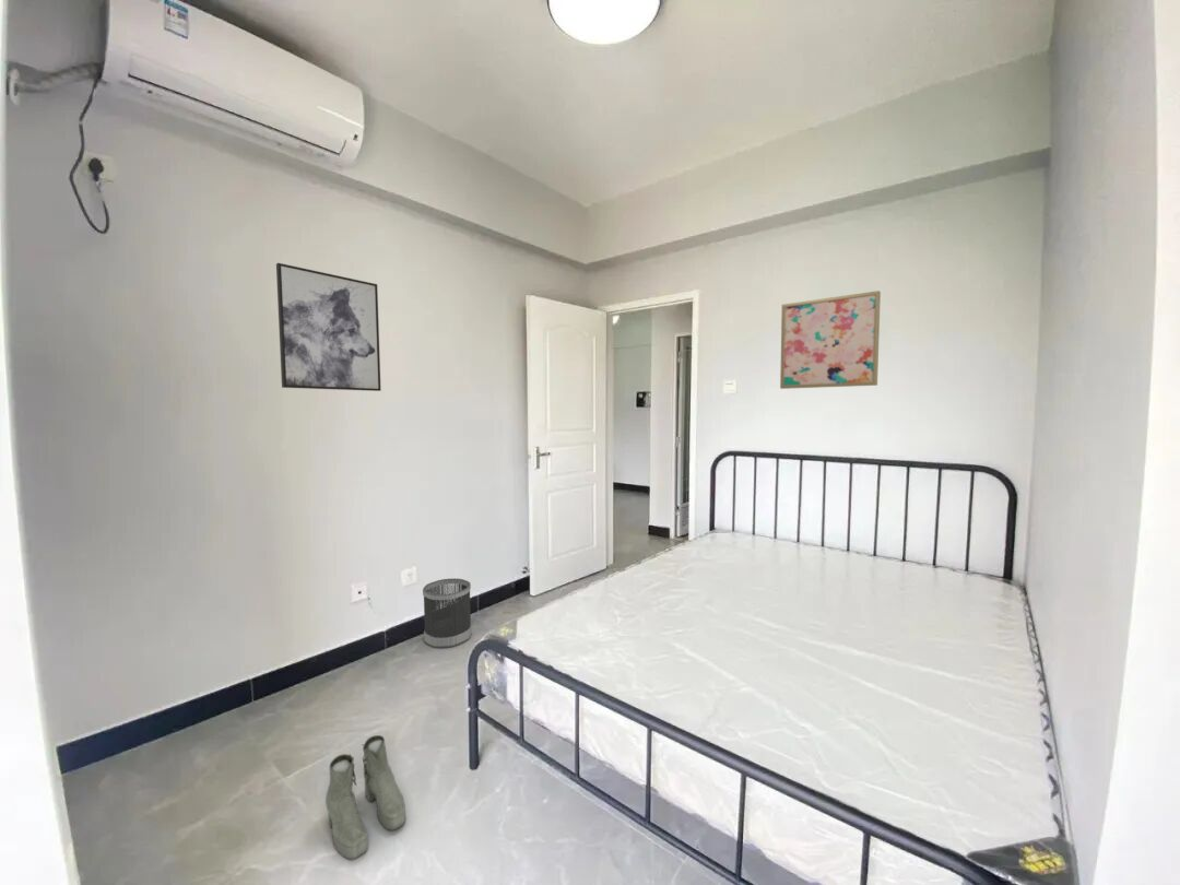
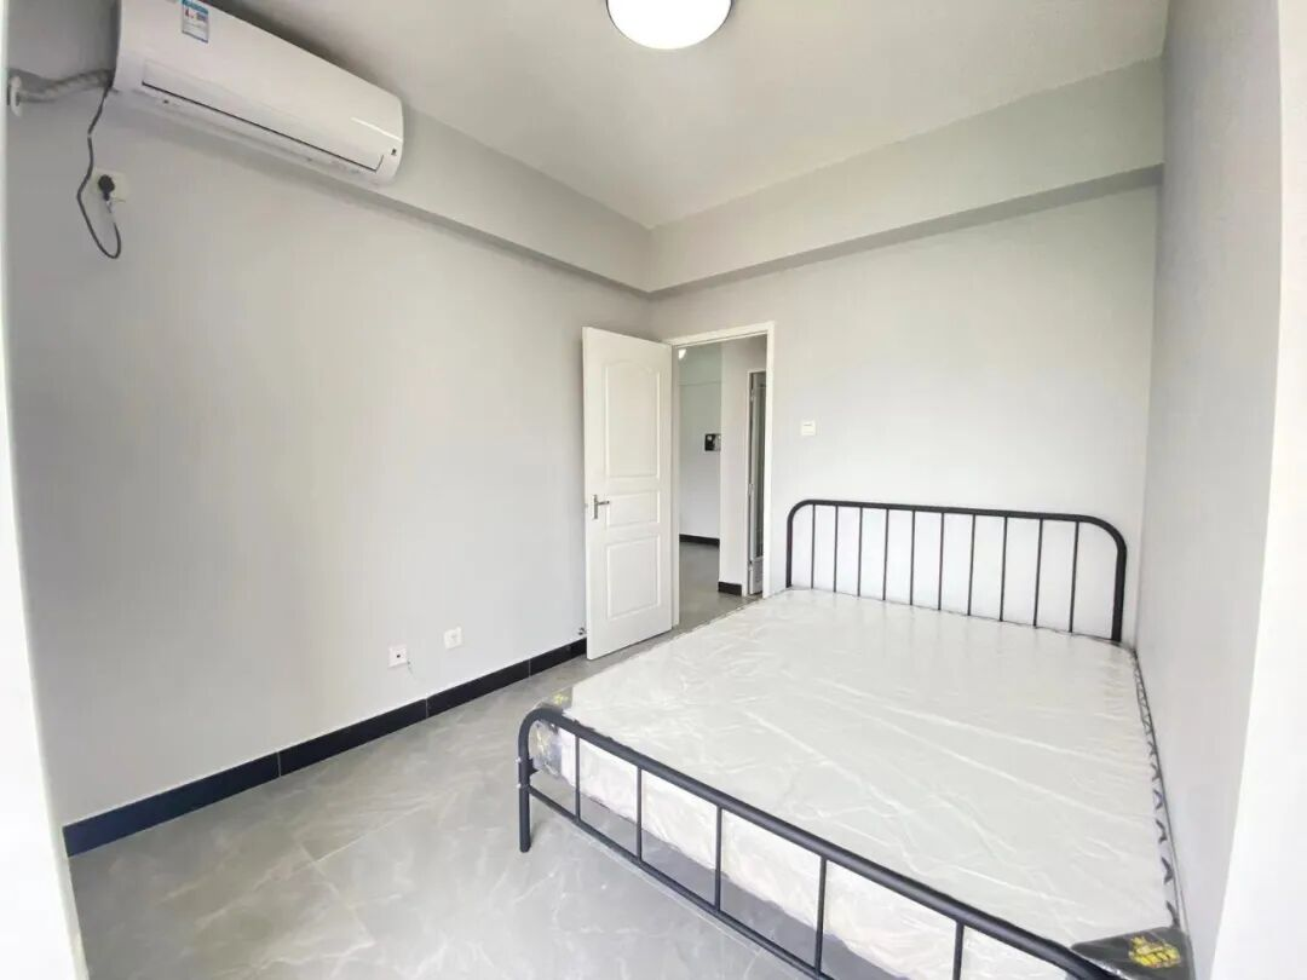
- boots [324,734,406,862]
- wall art [779,290,882,390]
- wastebasket [422,577,473,649]
- wall art [275,262,382,392]
